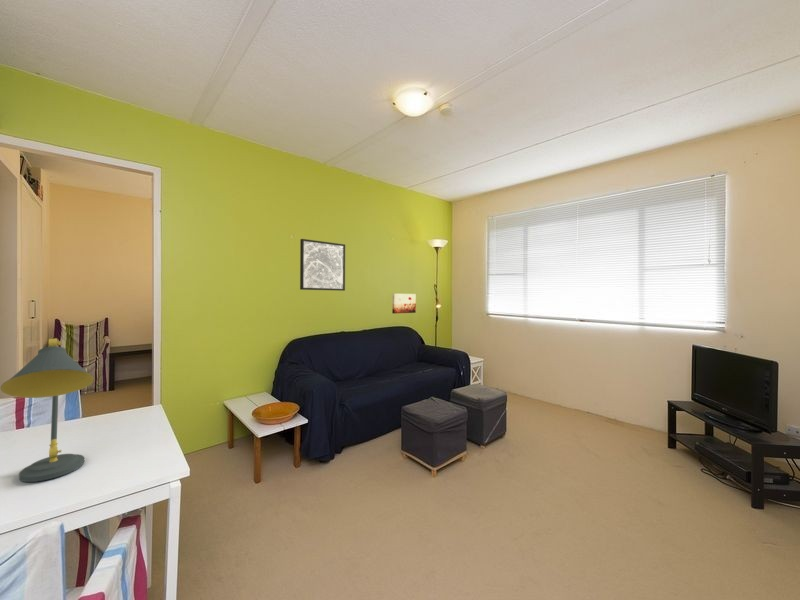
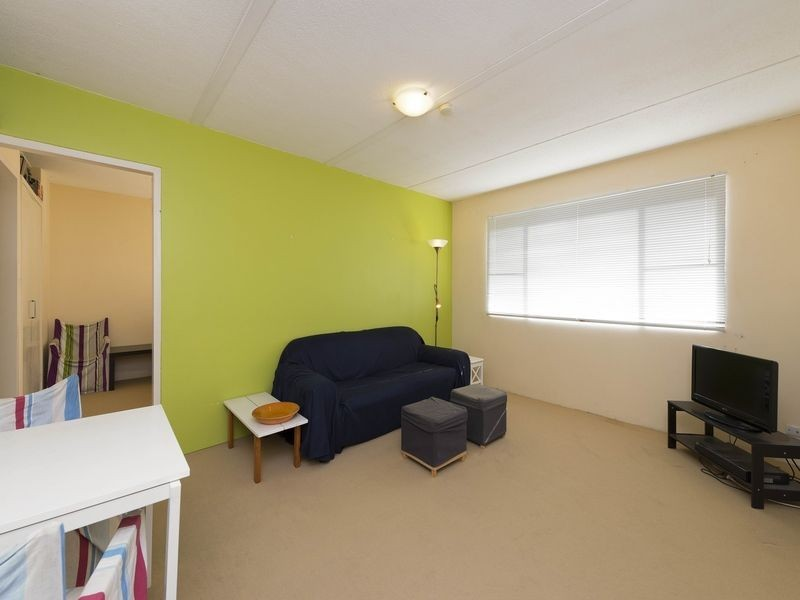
- wall art [391,293,417,314]
- desk lamp [0,338,95,483]
- wall art [299,238,346,292]
